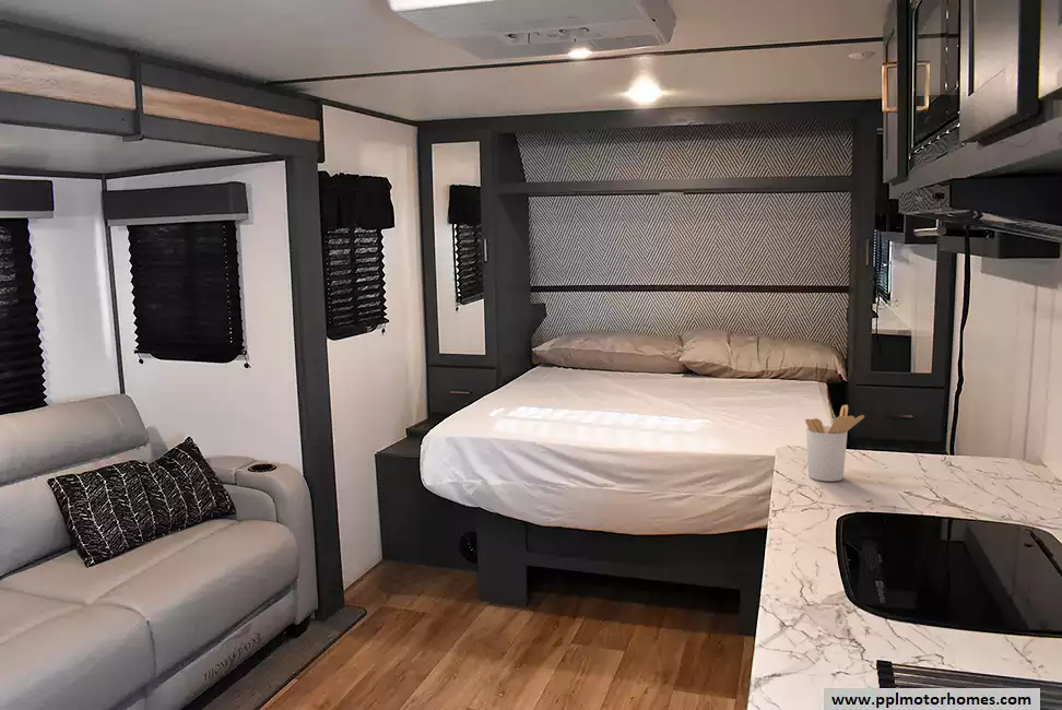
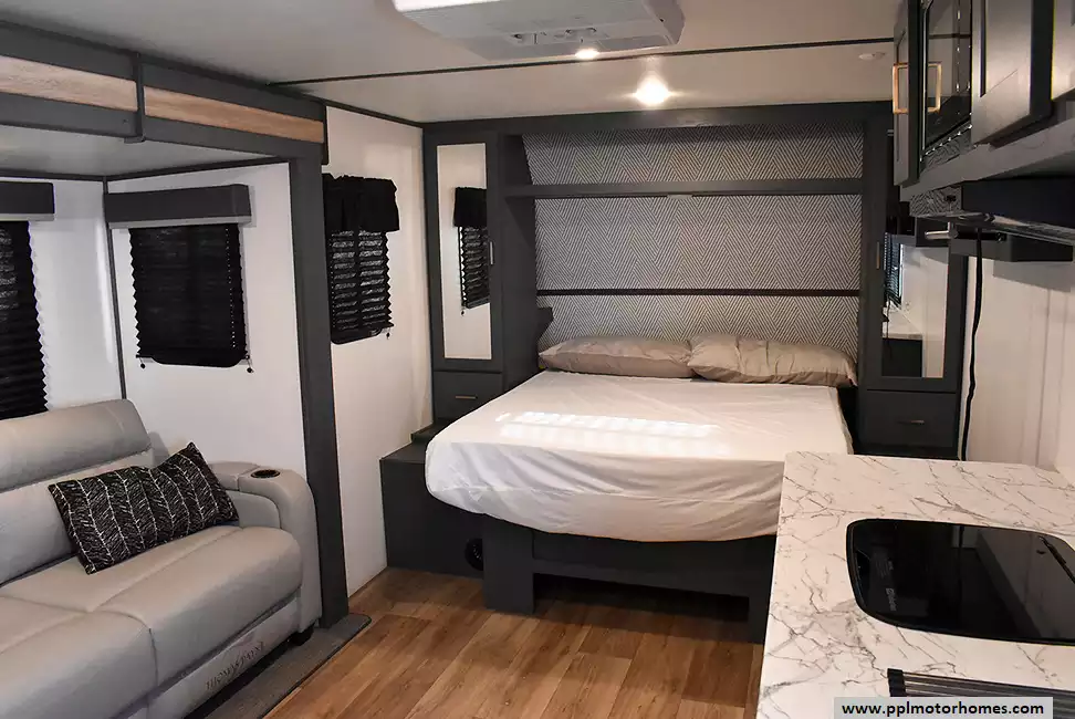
- utensil holder [804,404,865,483]
